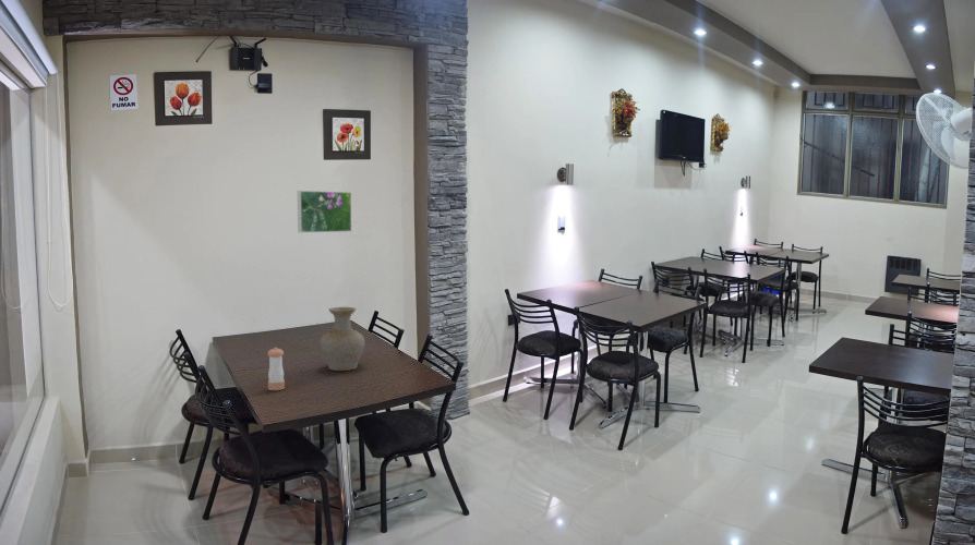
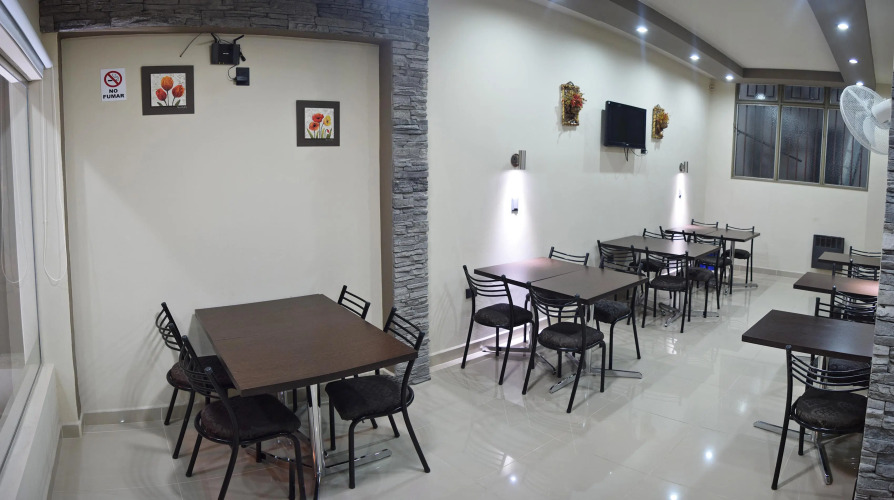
- pepper shaker [266,347,286,391]
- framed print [297,190,352,233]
- vase [320,306,365,372]
